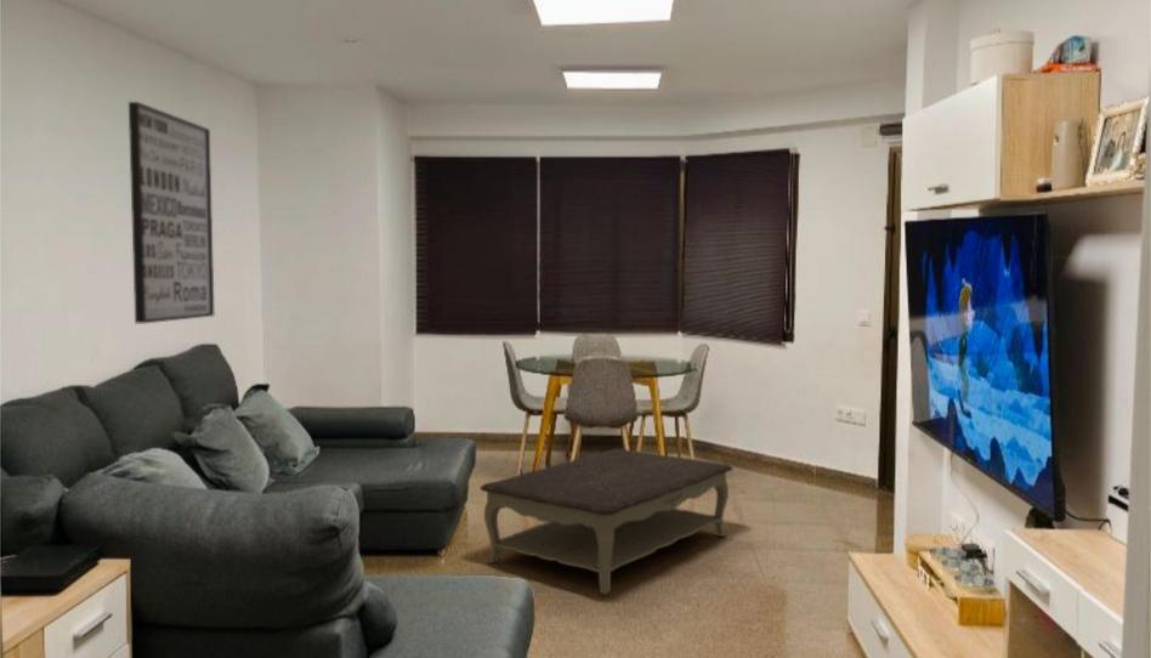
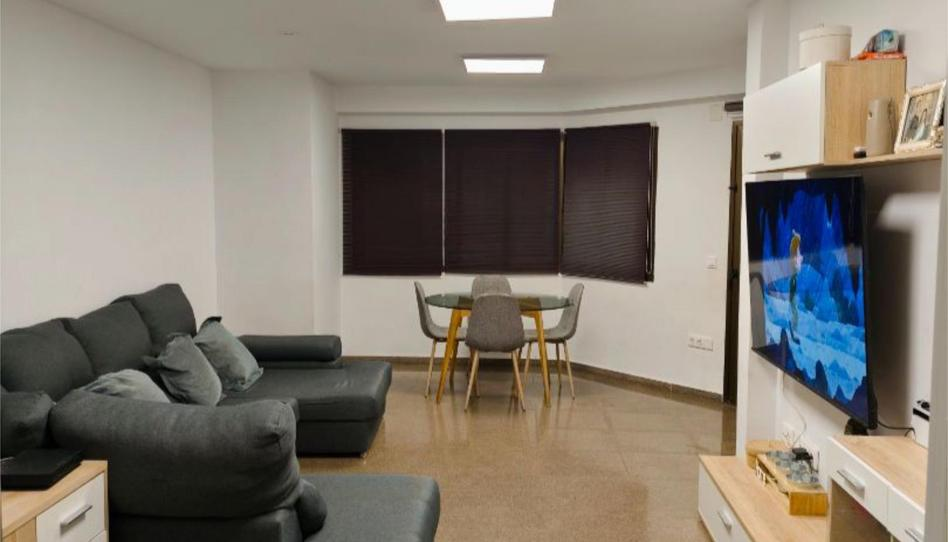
- wall art [127,101,215,324]
- coffee table [478,448,733,595]
